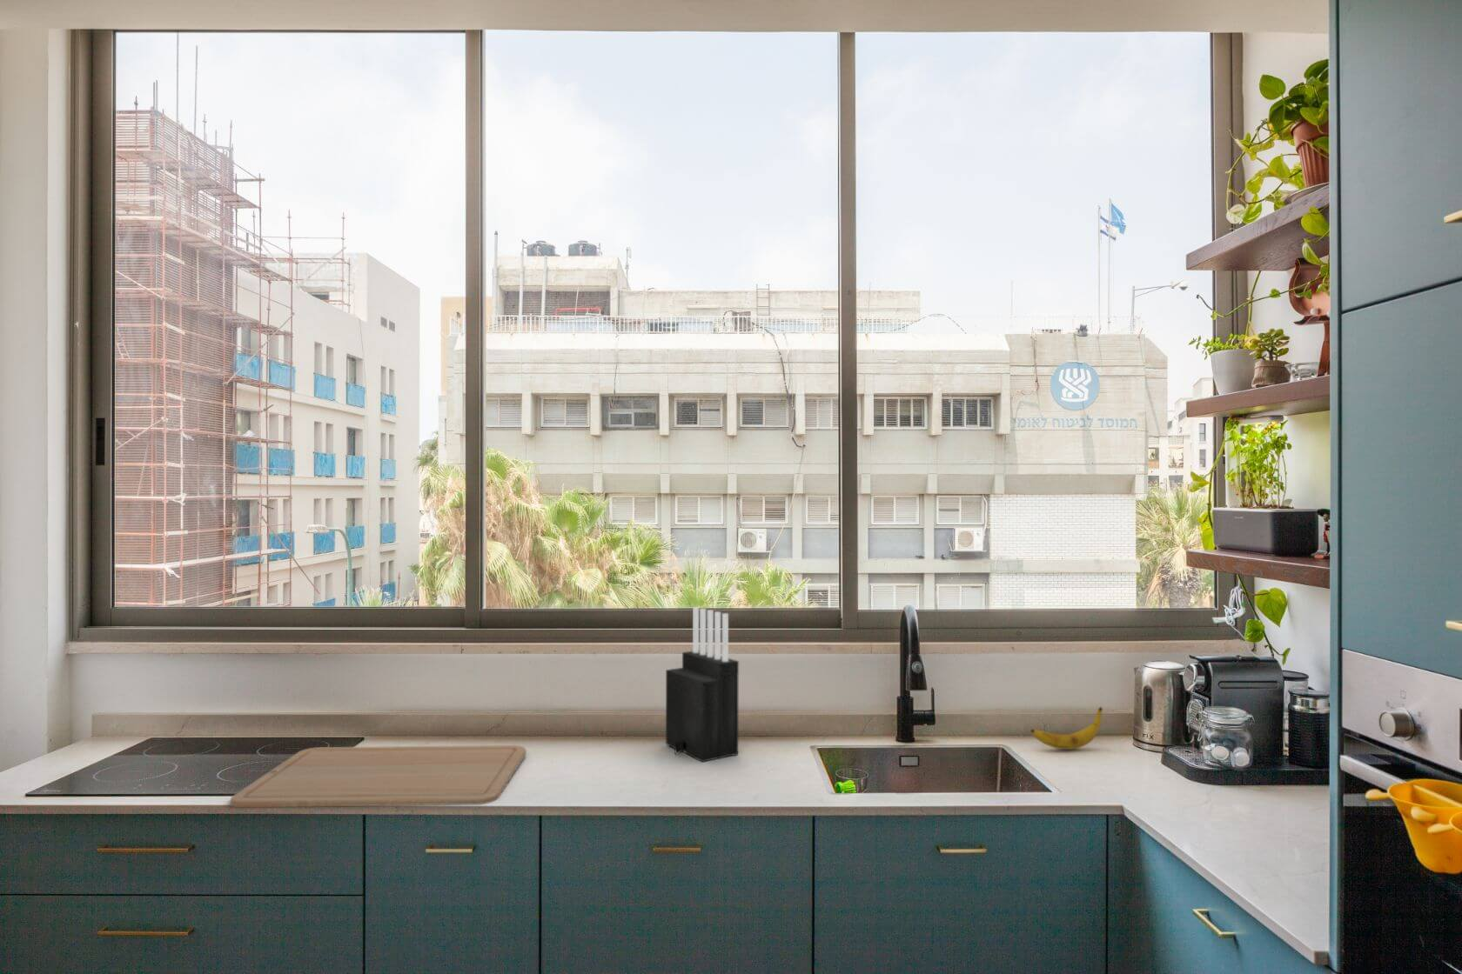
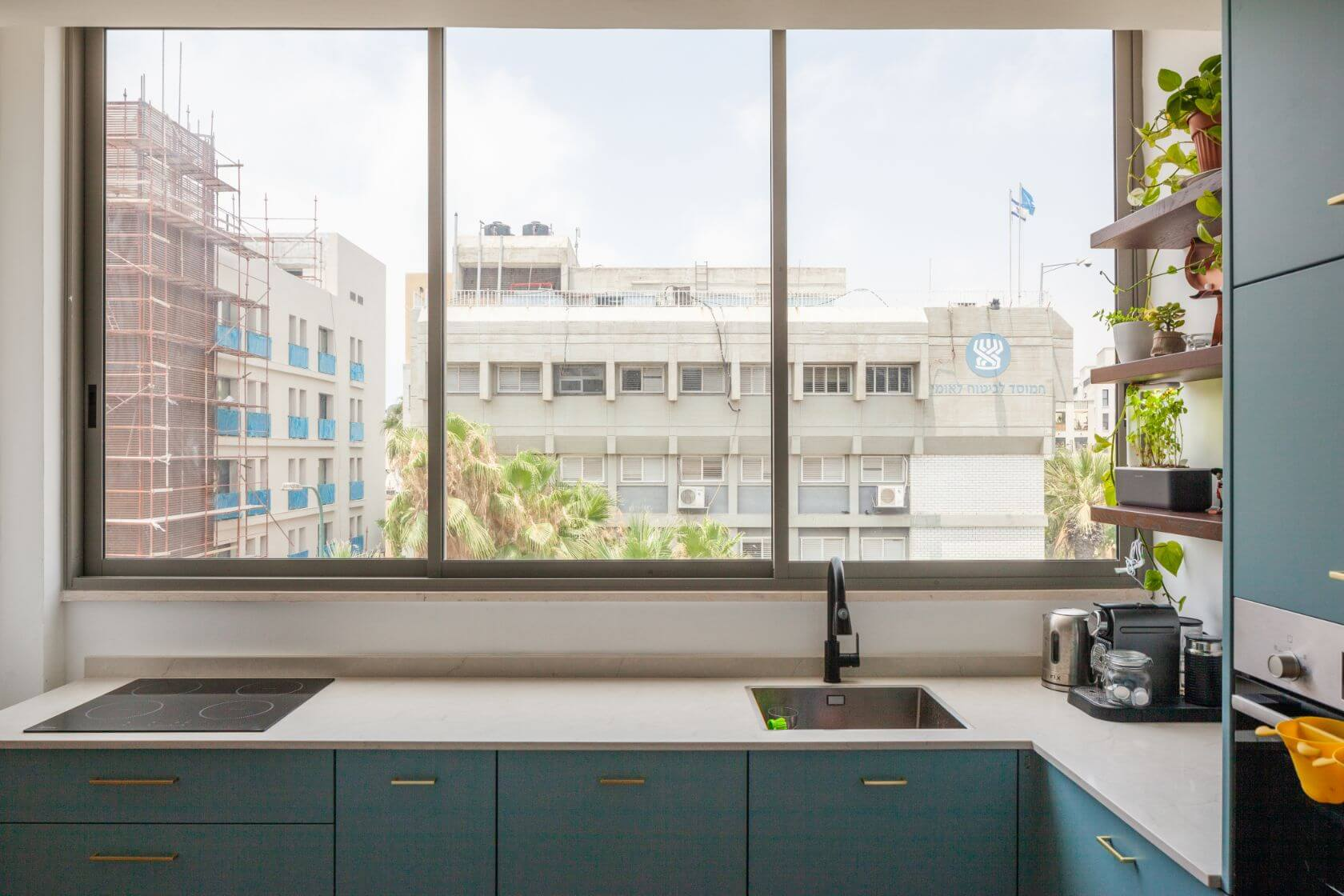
- banana [1029,707,1103,750]
- chopping board [230,745,528,808]
- knife block [665,607,740,763]
